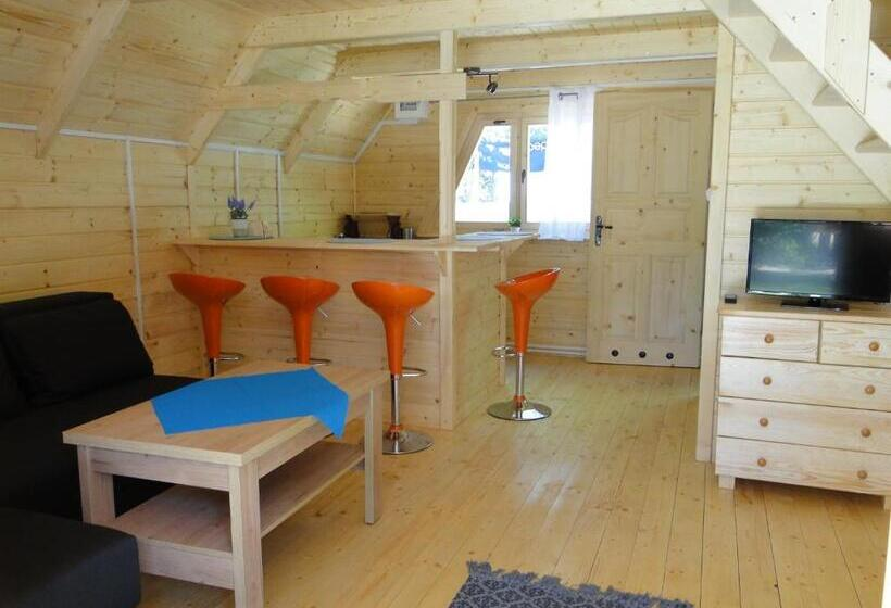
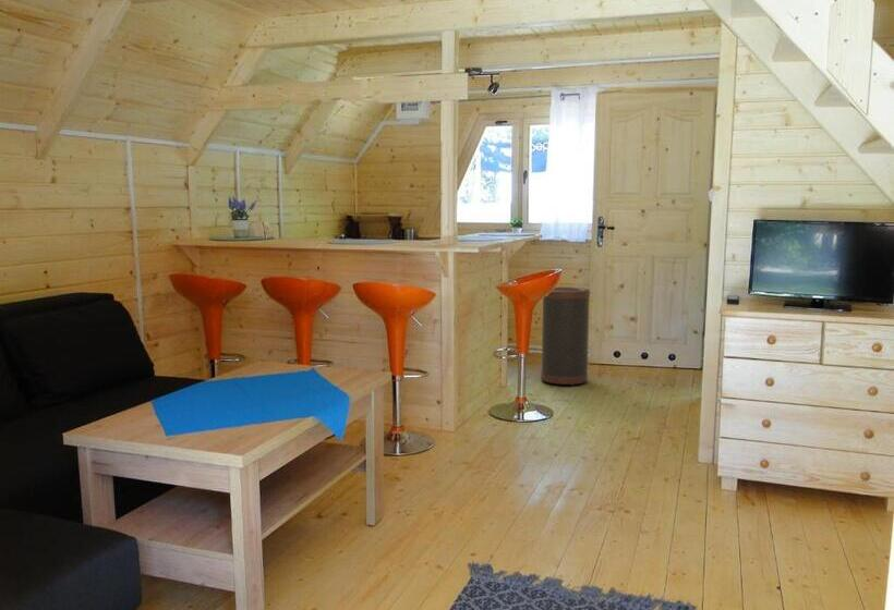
+ trash can [540,285,591,387]
